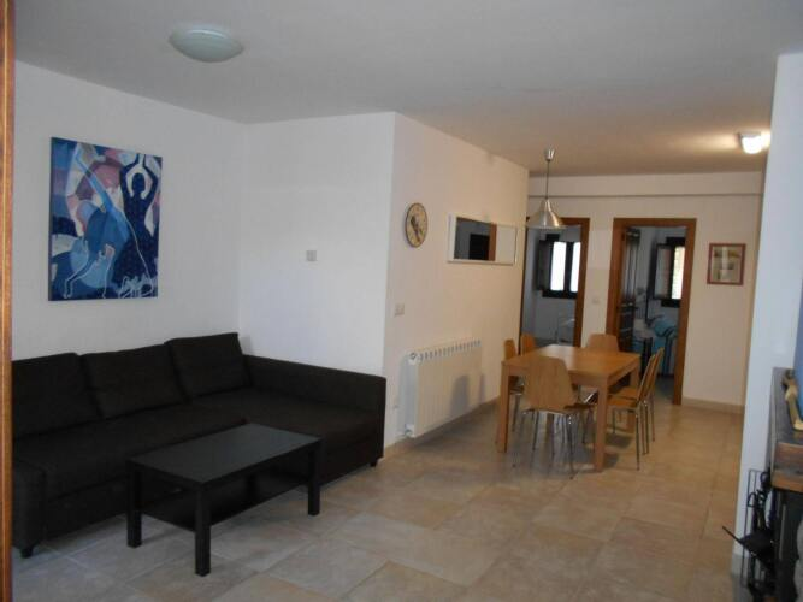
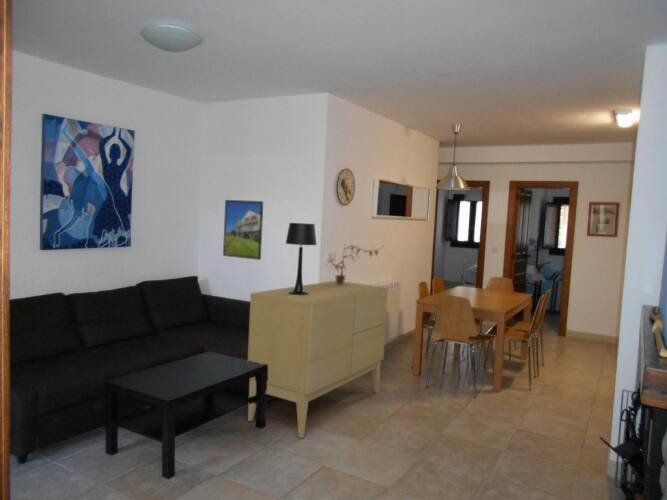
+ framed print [222,199,264,261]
+ table lamp [285,222,317,295]
+ sideboard [247,280,389,439]
+ potted plant [326,244,383,285]
